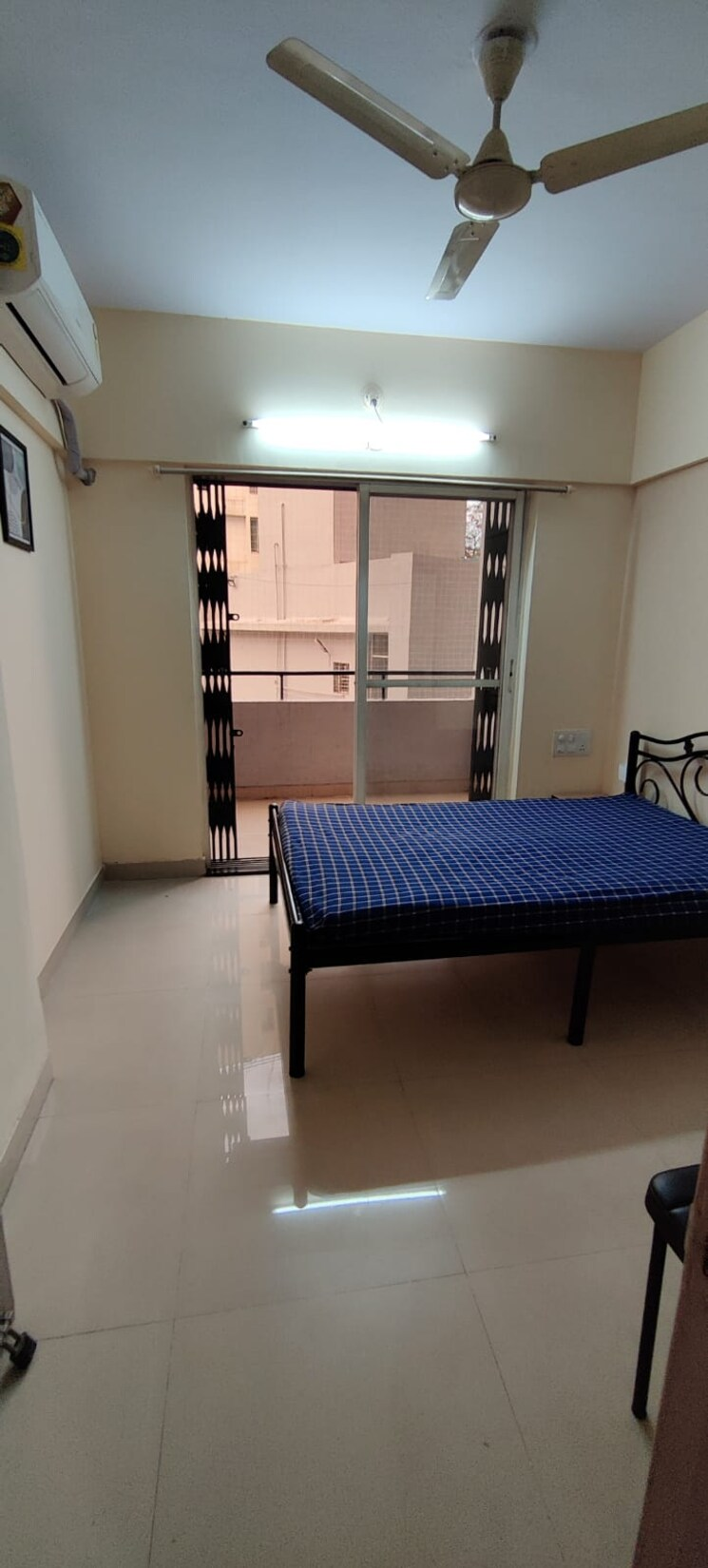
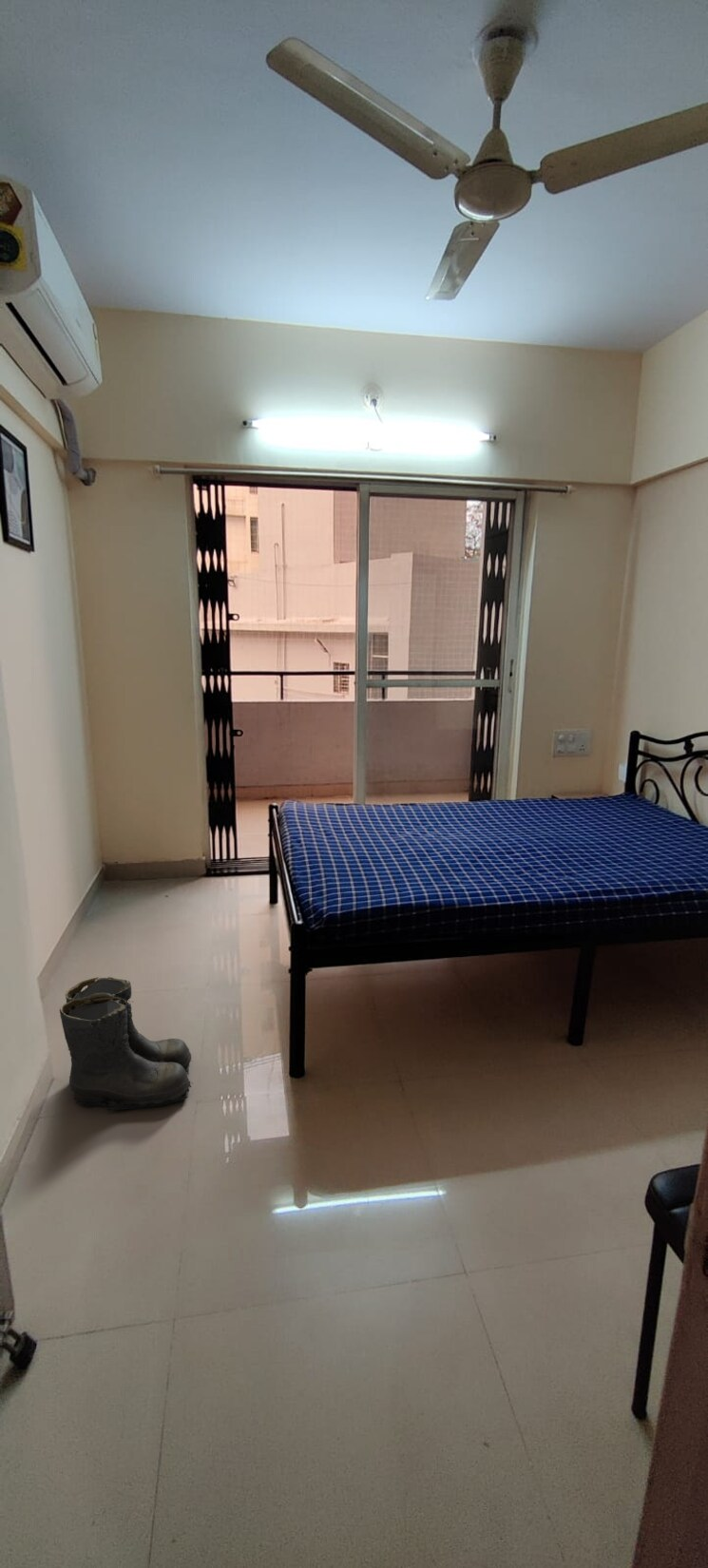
+ boots [59,976,193,1112]
